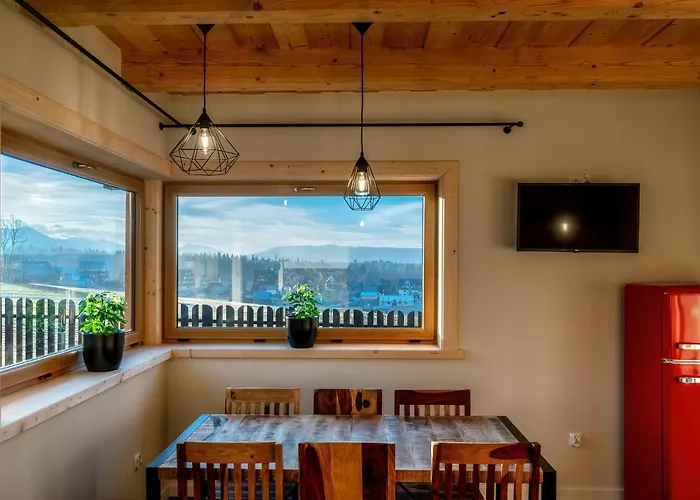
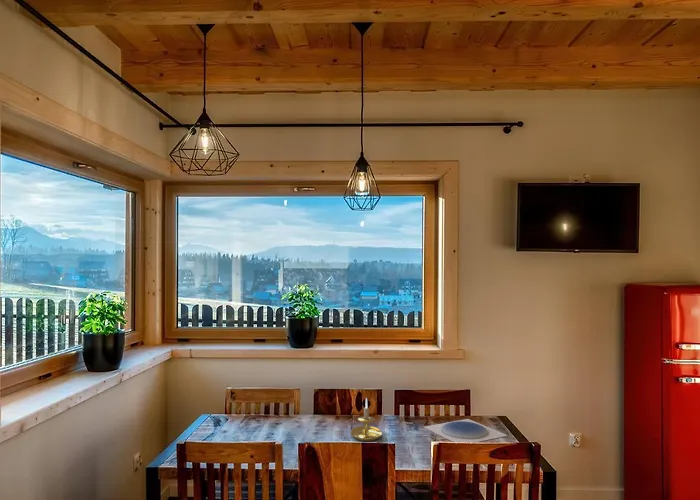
+ plate [423,418,509,443]
+ candle holder [350,397,383,443]
